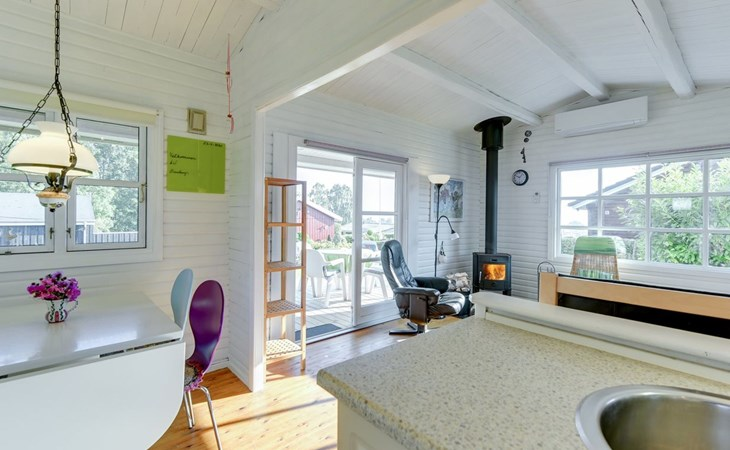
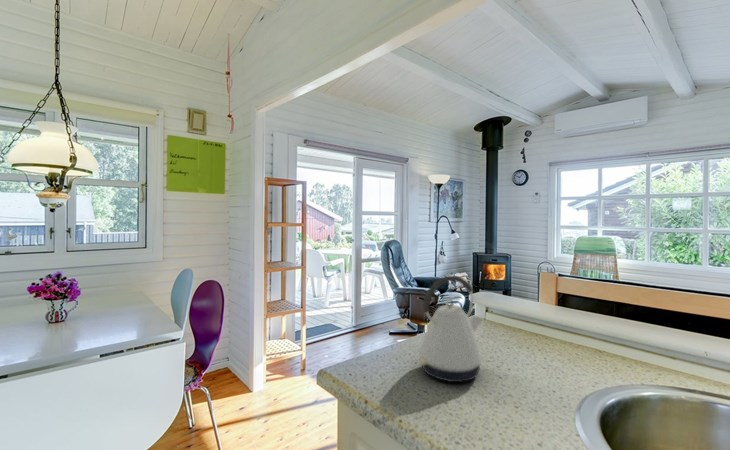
+ kettle [416,275,484,383]
